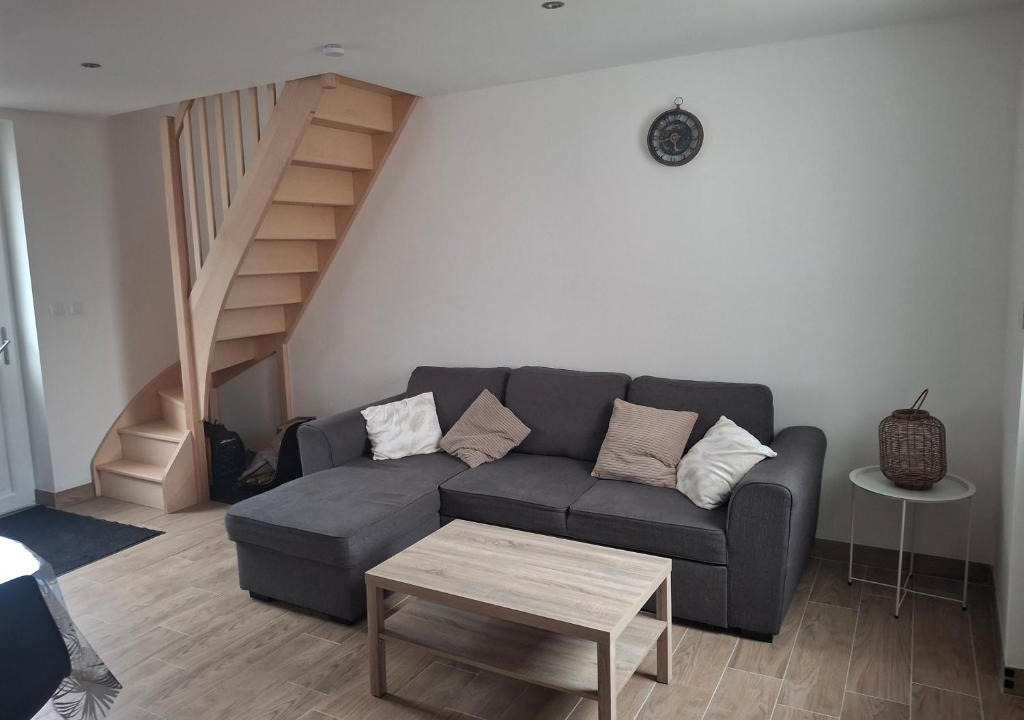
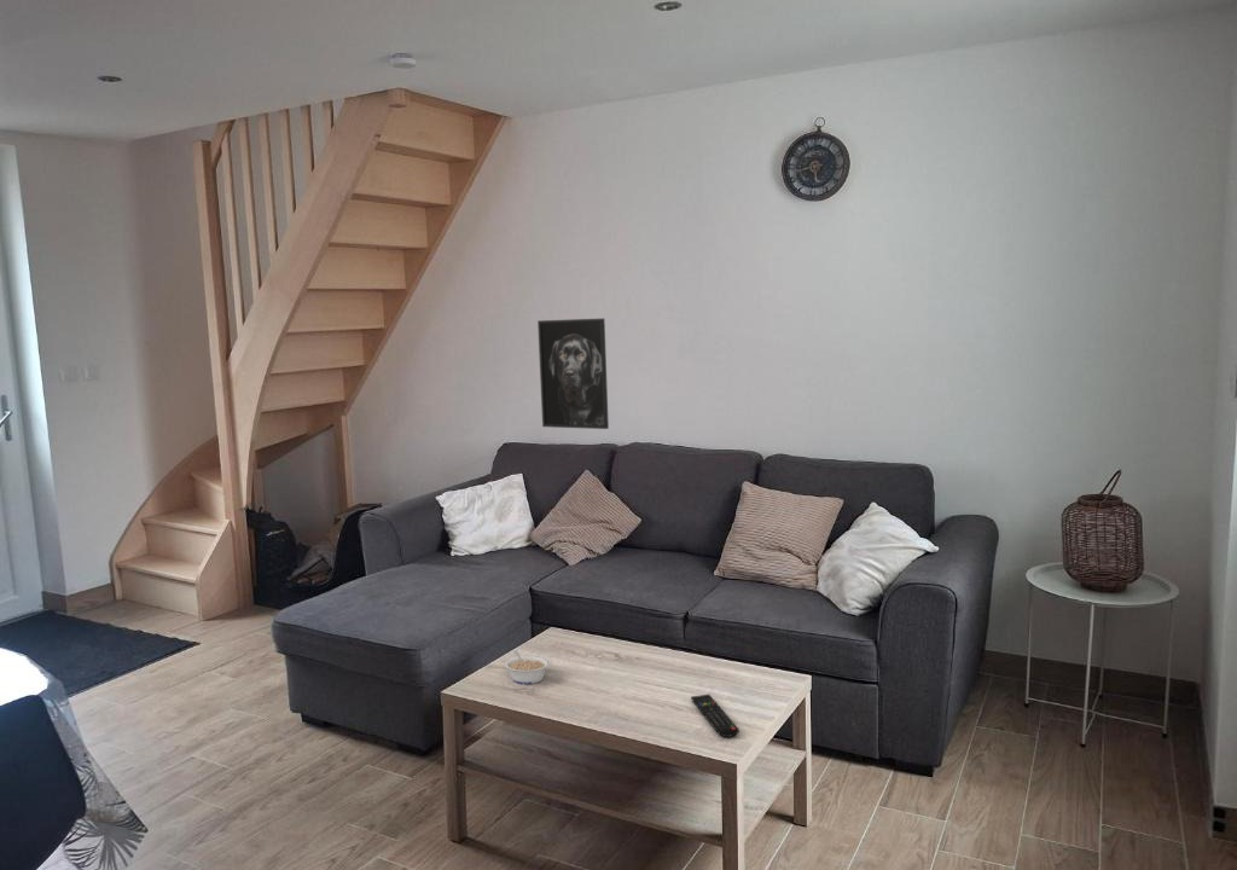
+ legume [503,649,551,685]
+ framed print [536,318,610,430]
+ remote control [690,694,741,738]
